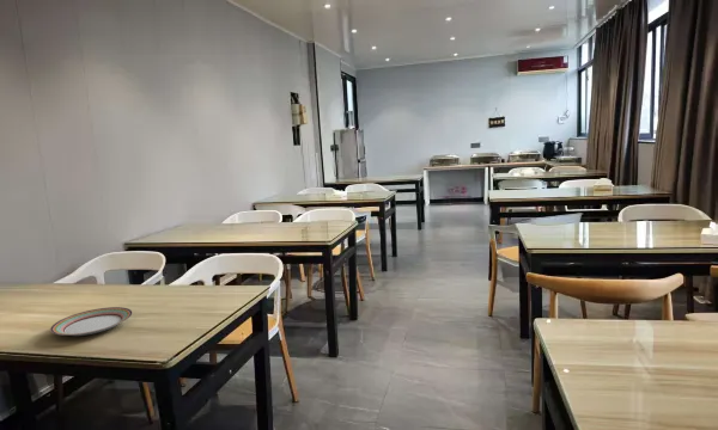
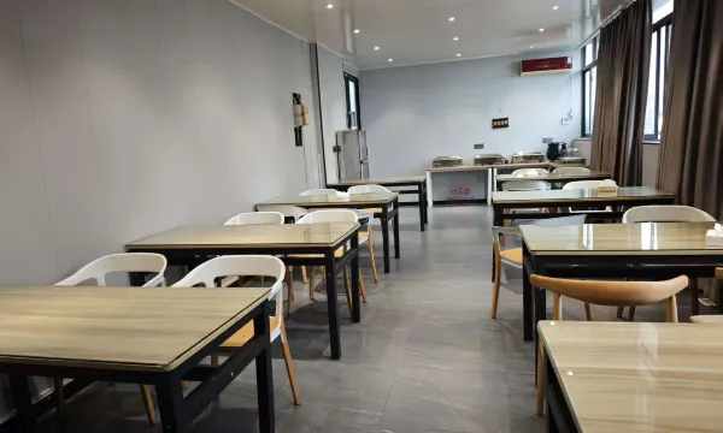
- plate [49,306,133,337]
